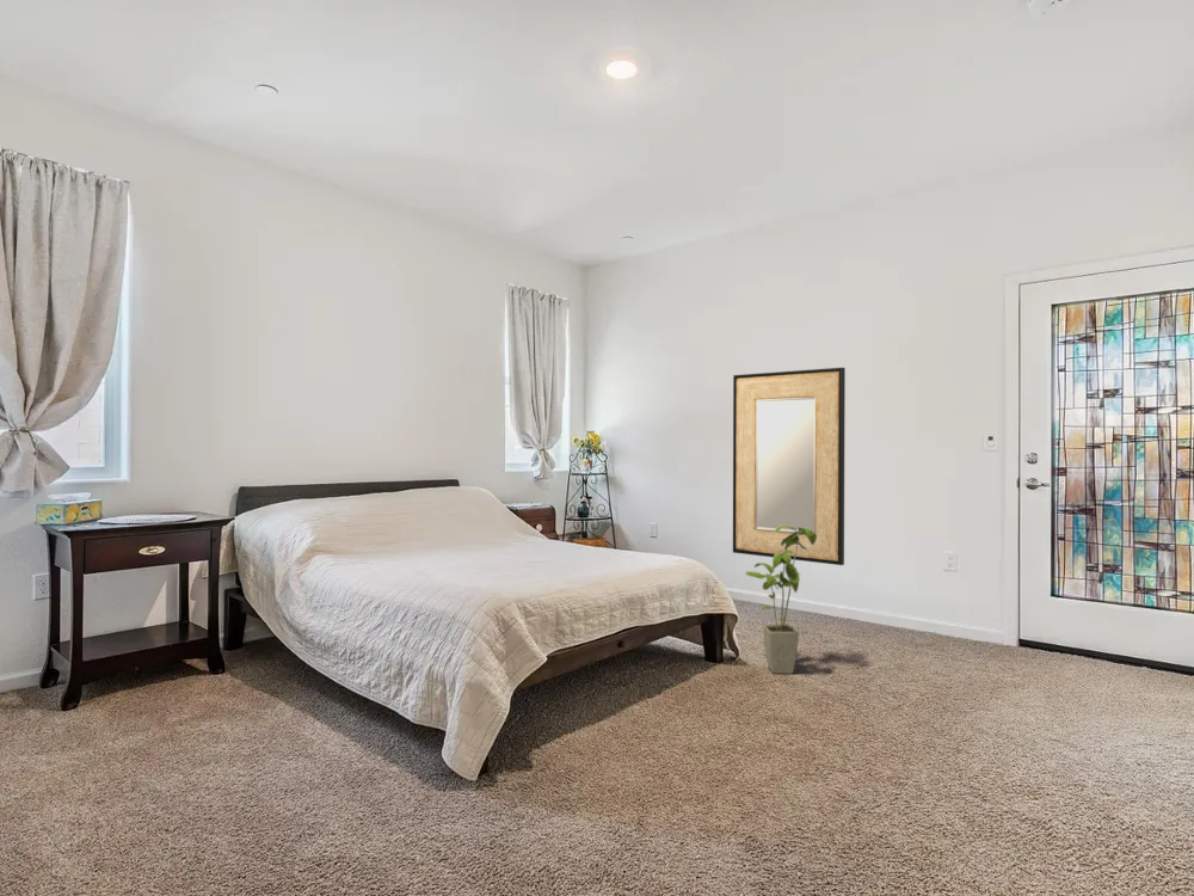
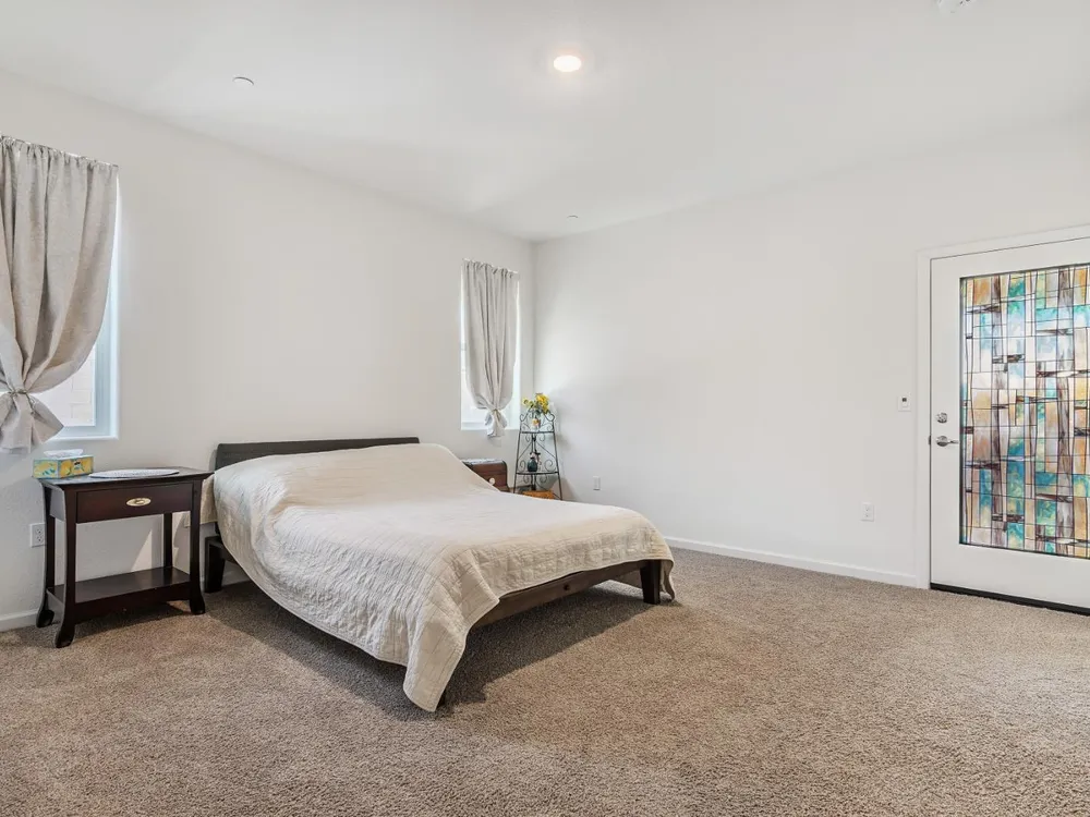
- house plant [744,526,817,675]
- home mirror [732,367,847,566]
